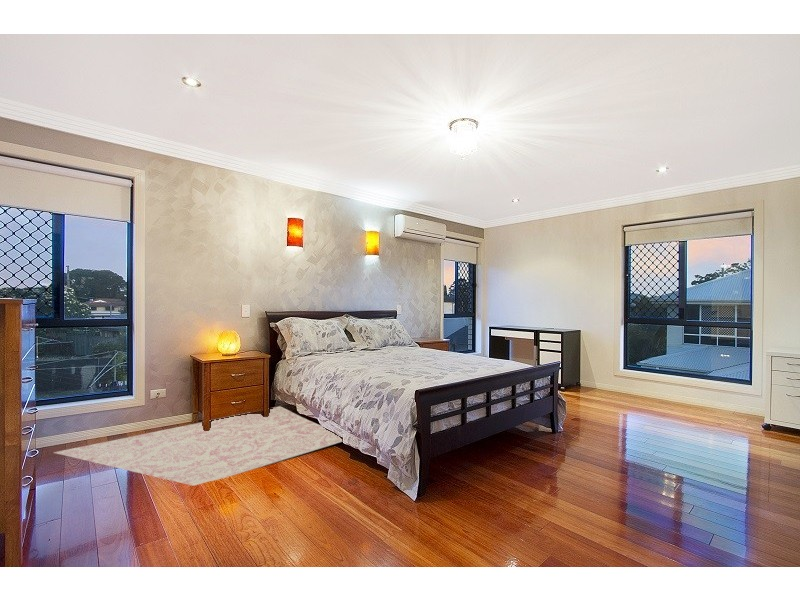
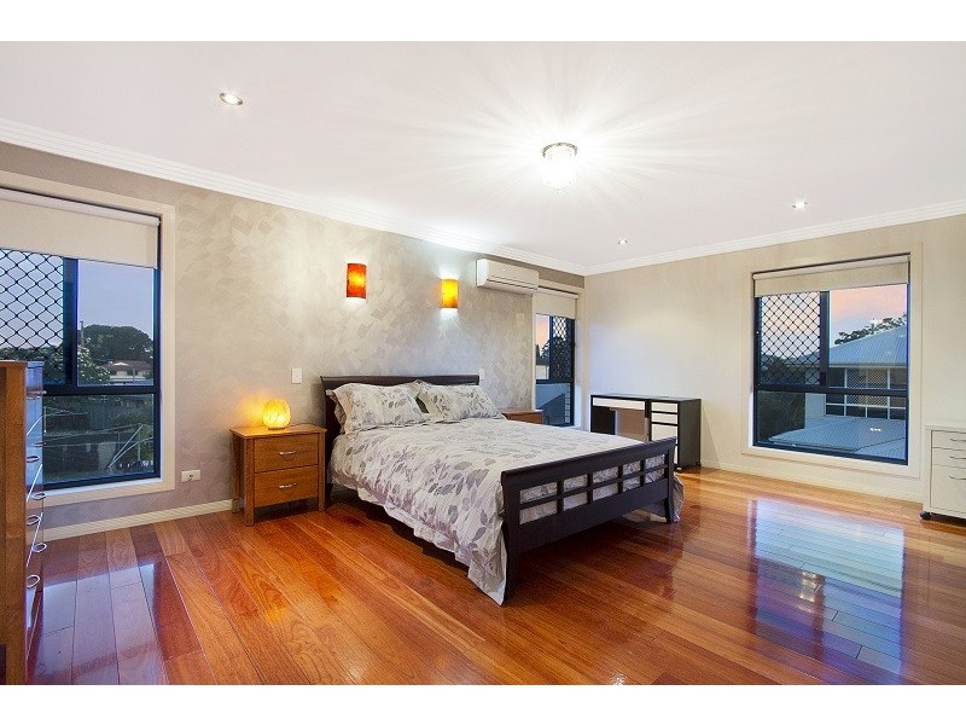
- rug [52,405,344,487]
